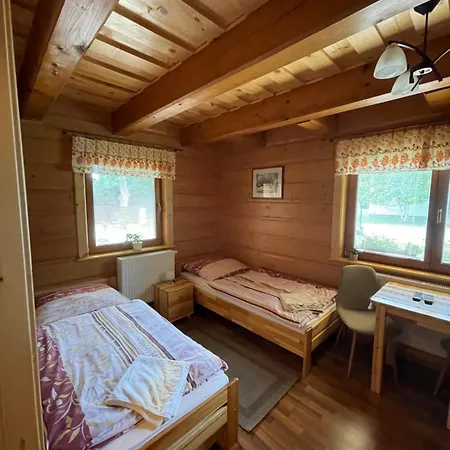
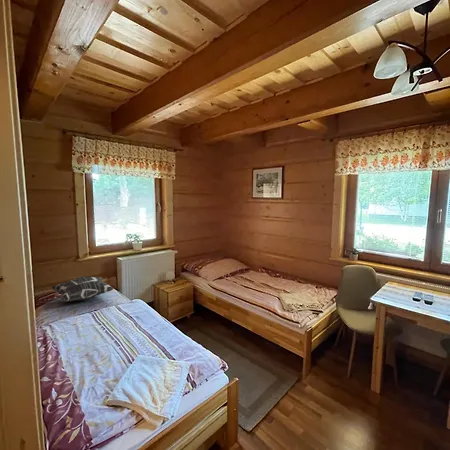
+ decorative pillow [51,276,115,303]
